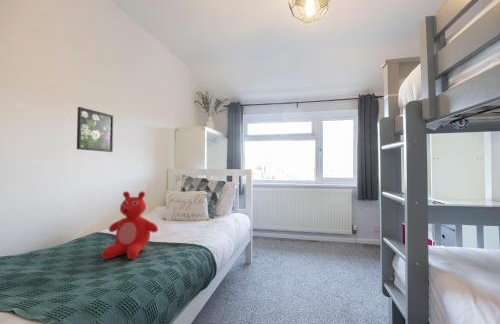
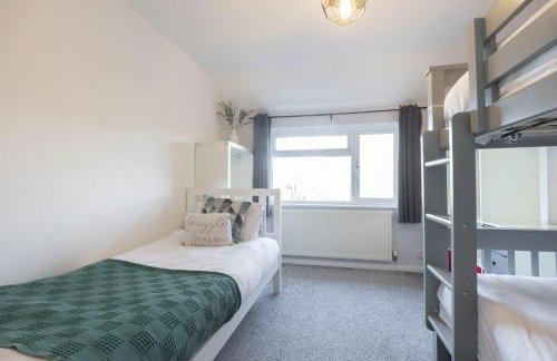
- teddy bear [101,190,159,260]
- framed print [76,106,114,153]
